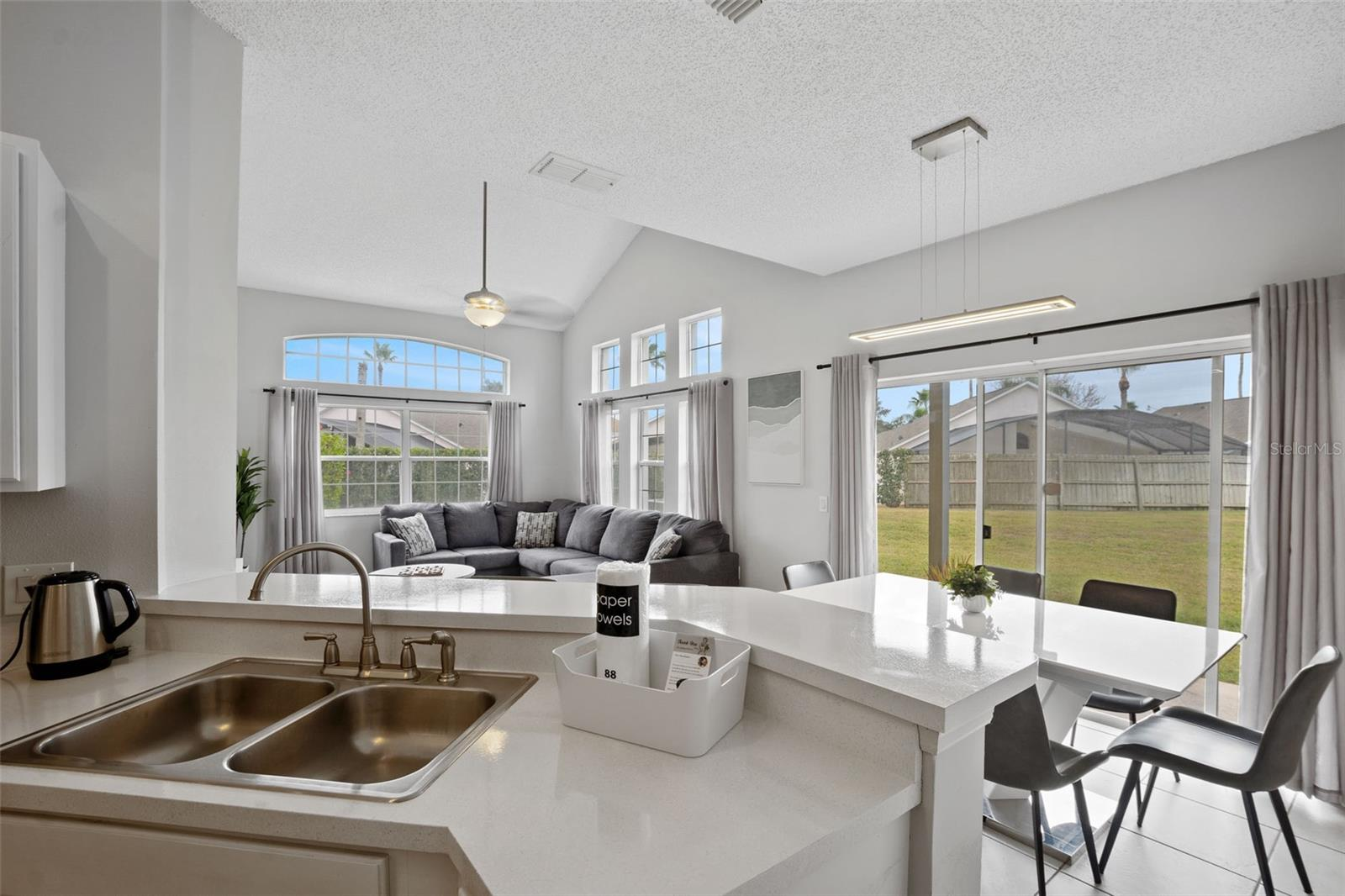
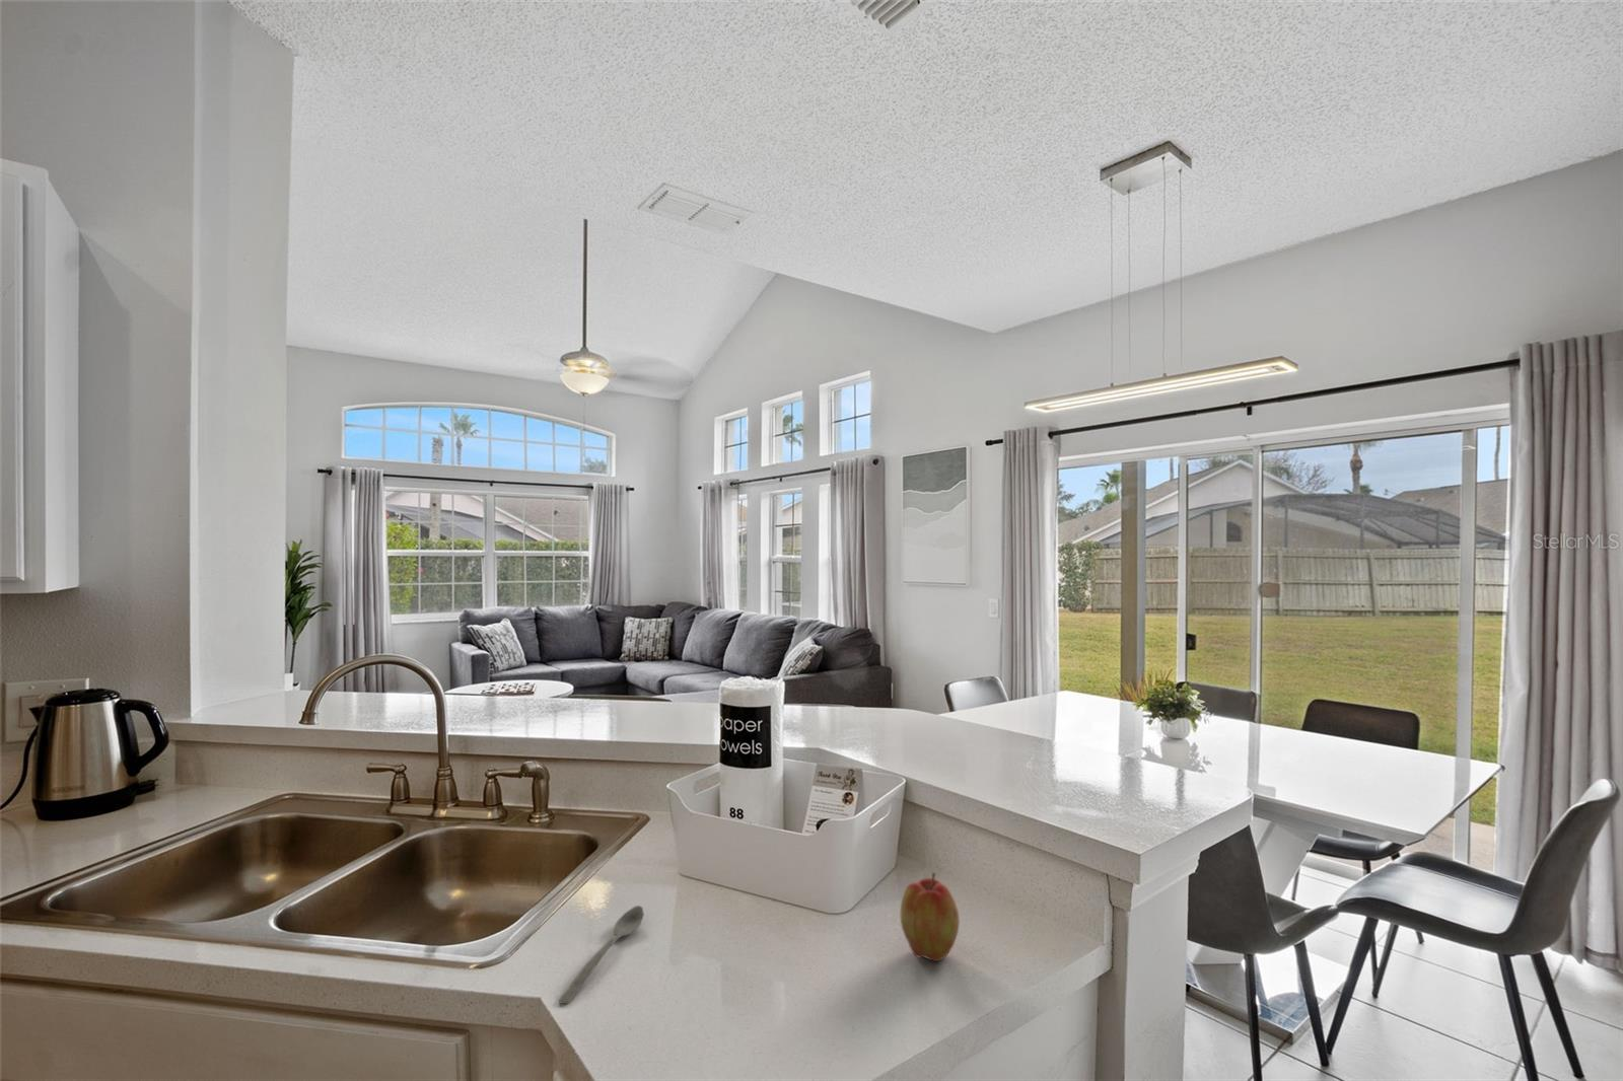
+ apple [900,871,961,963]
+ spoon [557,905,646,1005]
